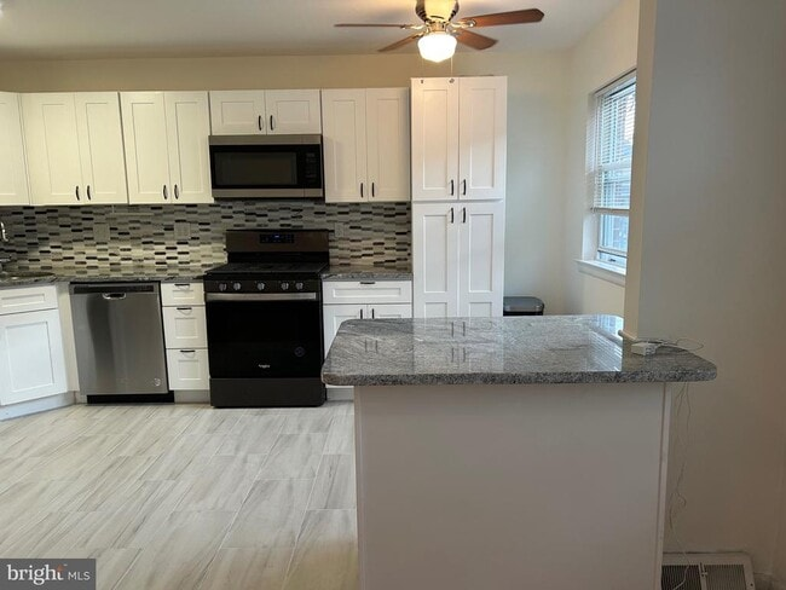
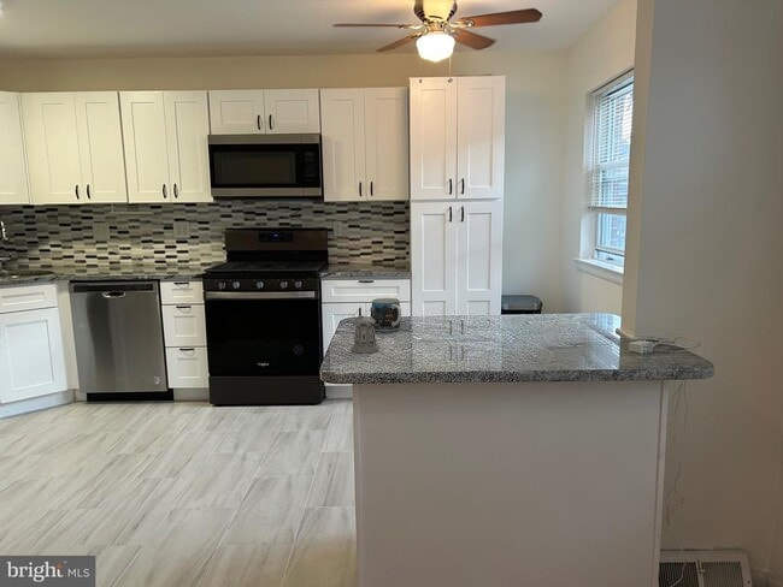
+ mug [371,297,402,333]
+ pepper shaker [351,314,381,354]
